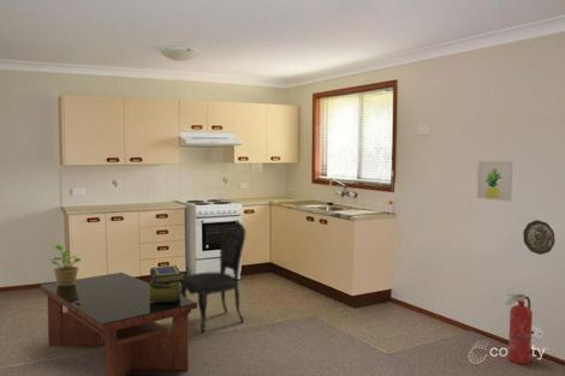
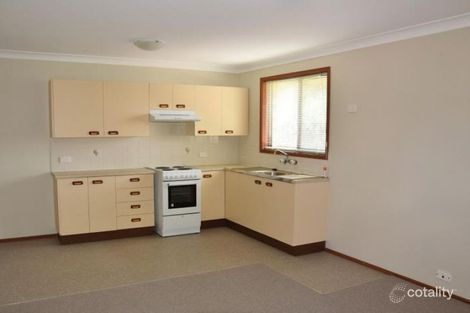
- dining chair [180,219,246,333]
- fire extinguisher [504,292,534,365]
- stack of books [149,264,185,303]
- potted plant [49,244,82,287]
- decorative plate [522,219,555,256]
- coffee table [38,271,198,376]
- wall art [476,160,513,202]
